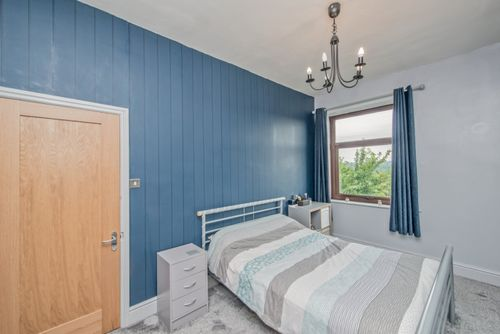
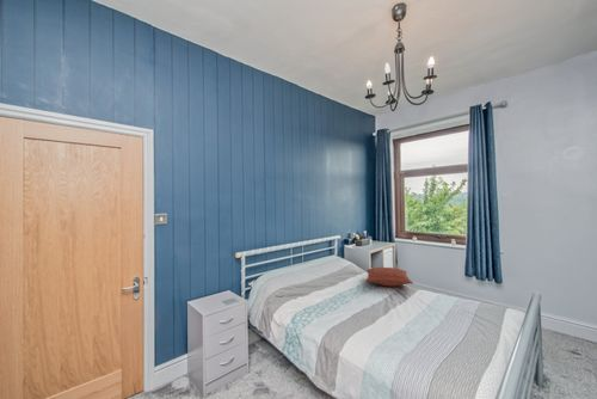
+ pillow [365,266,414,288]
